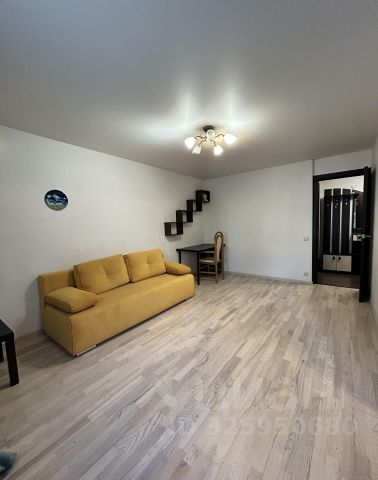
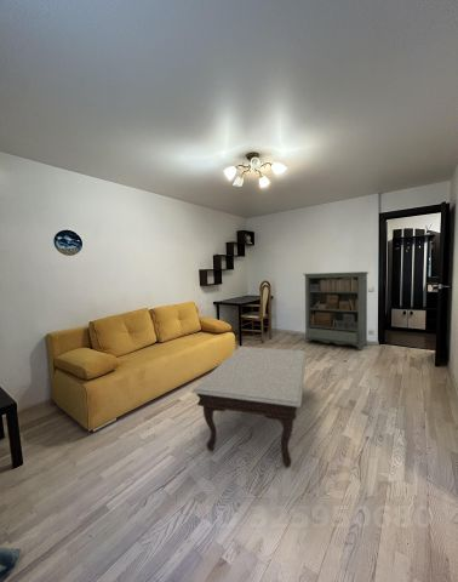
+ coffee table [189,346,308,468]
+ bookshelf [303,270,370,352]
